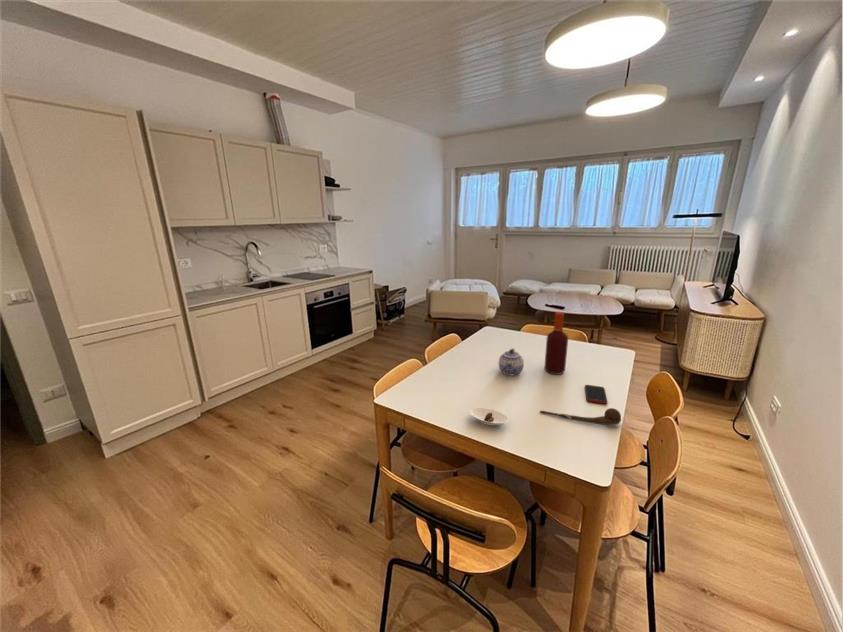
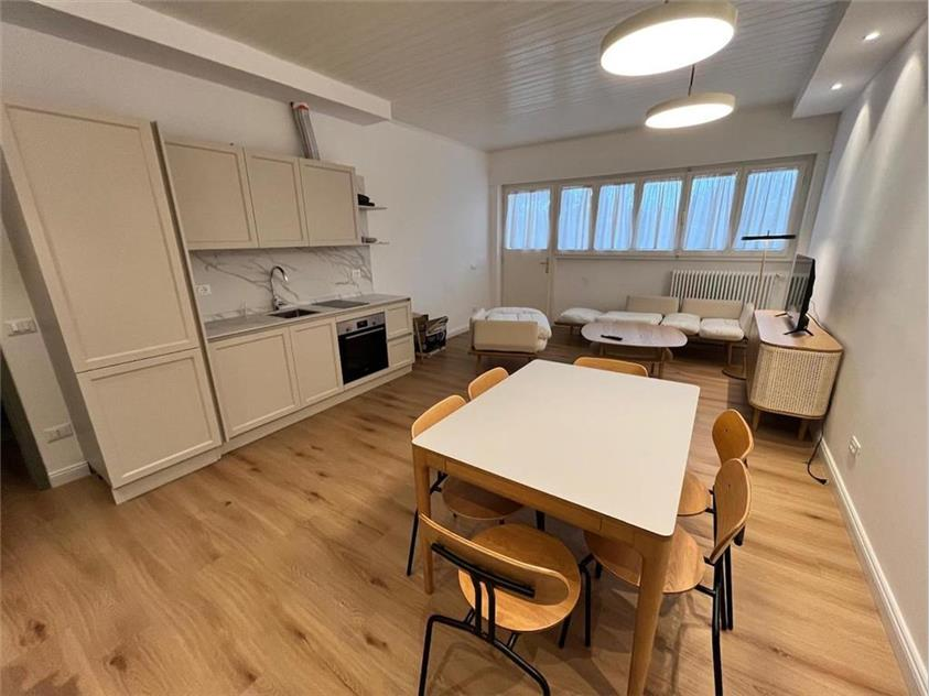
- spoon [539,407,622,426]
- bottle [543,311,569,375]
- saucer [469,407,510,426]
- teapot [497,347,525,376]
- cell phone [584,384,608,405]
